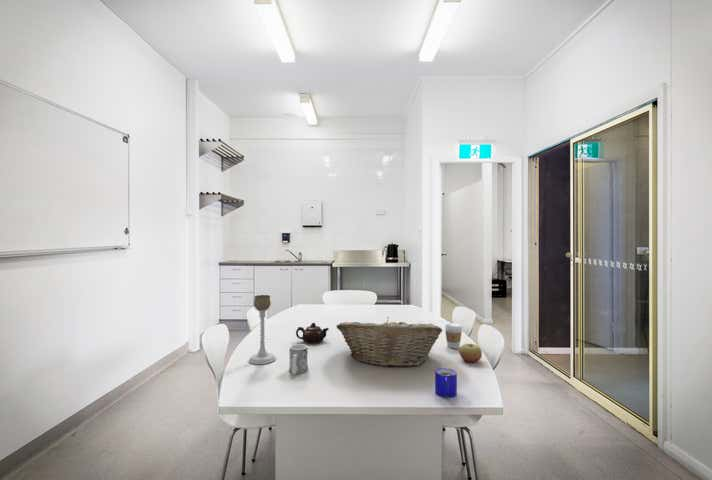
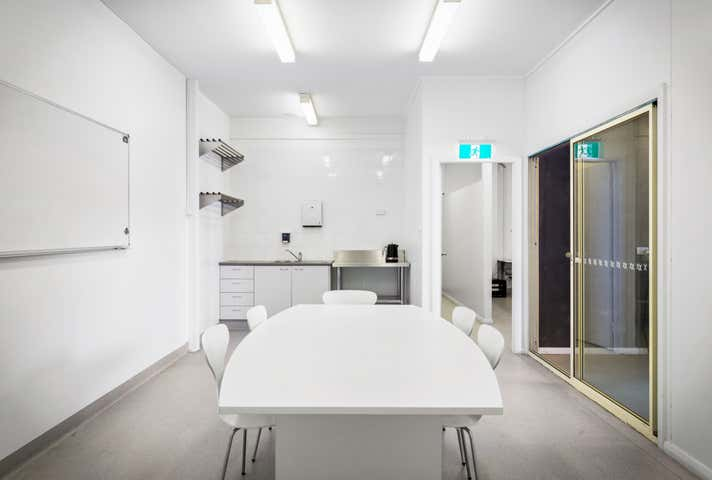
- fruit basket [336,316,443,368]
- coffee cup [444,322,463,349]
- mug [434,367,458,399]
- candle holder [248,294,277,365]
- apple [459,343,483,363]
- teapot [295,322,330,344]
- mug [288,343,309,375]
